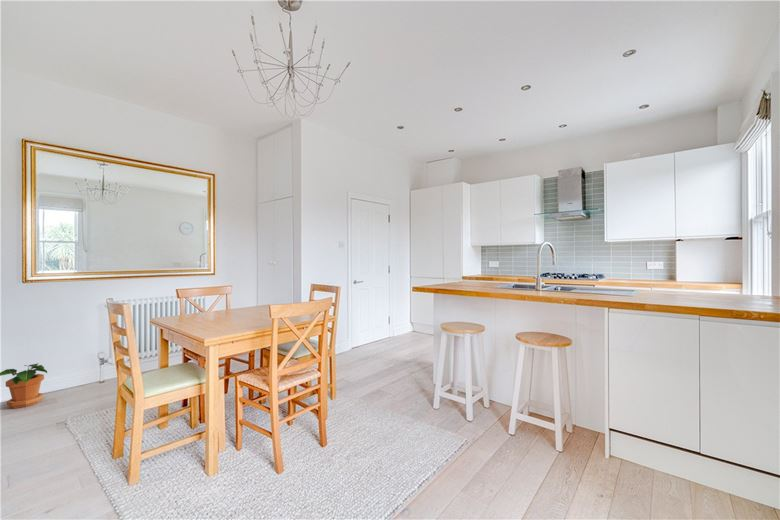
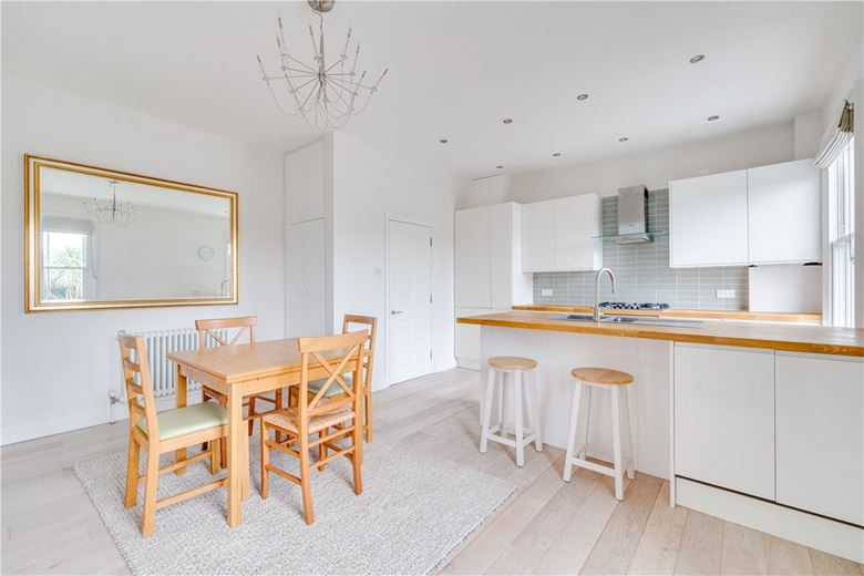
- potted plant [0,362,48,409]
